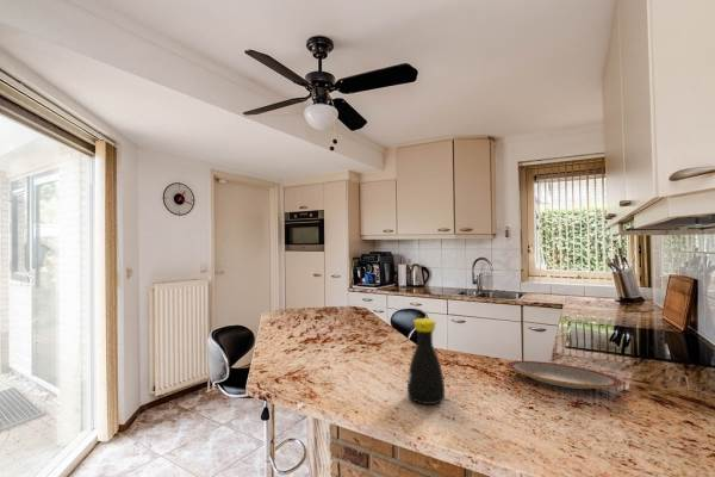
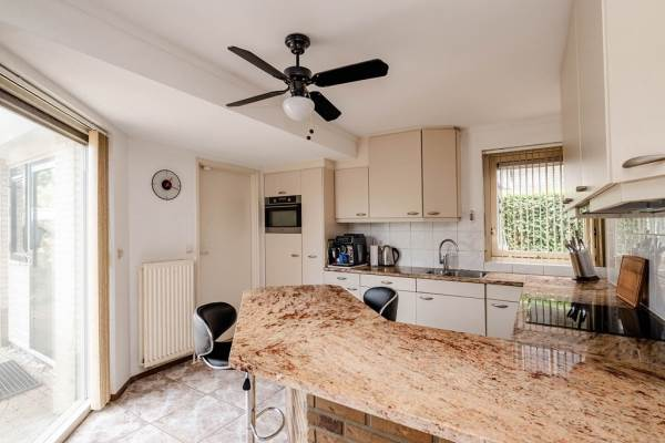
- plate [506,360,623,390]
- bottle [406,317,446,405]
